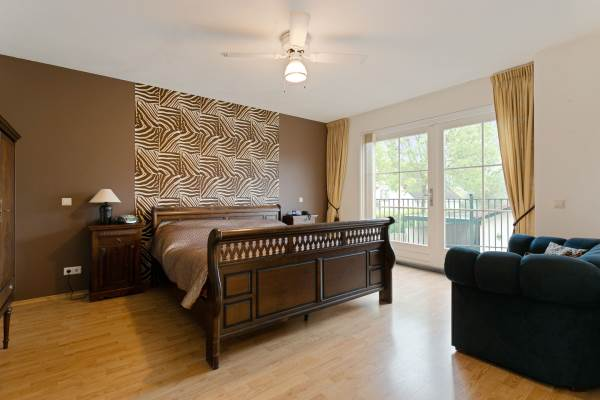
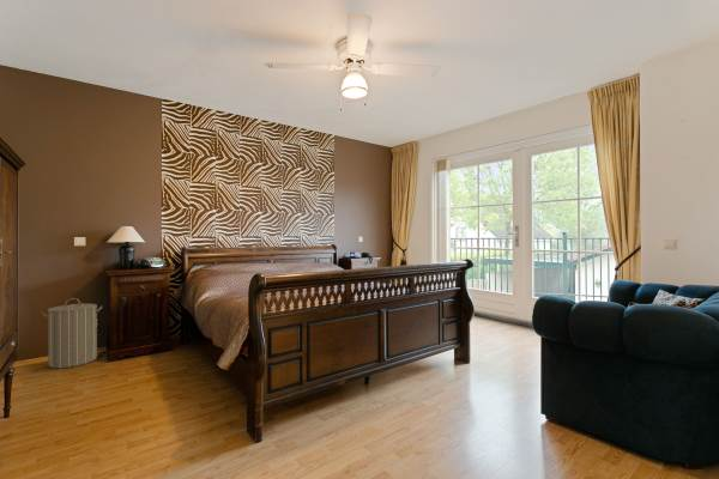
+ laundry hamper [41,297,103,369]
